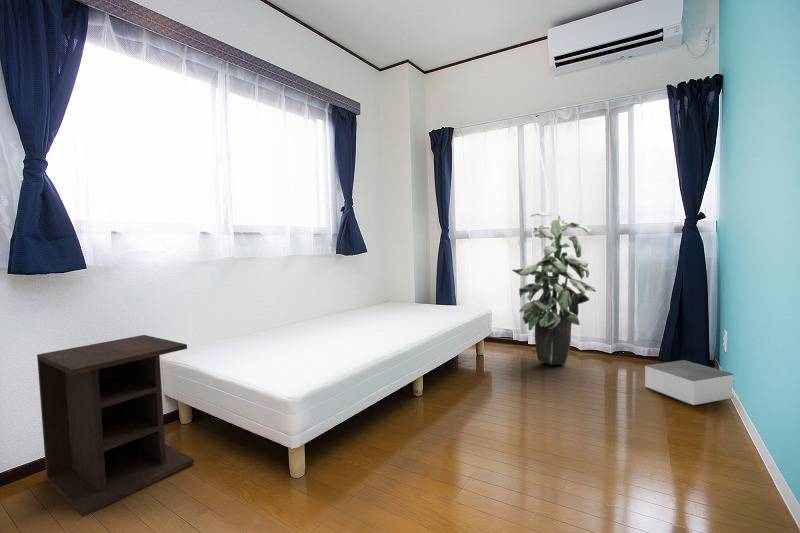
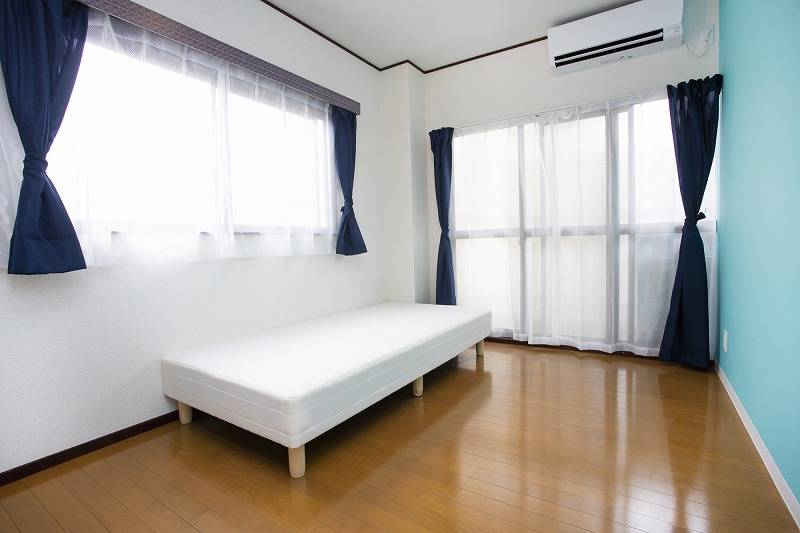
- storage box [644,359,736,406]
- indoor plant [511,211,597,366]
- nightstand [36,334,195,518]
